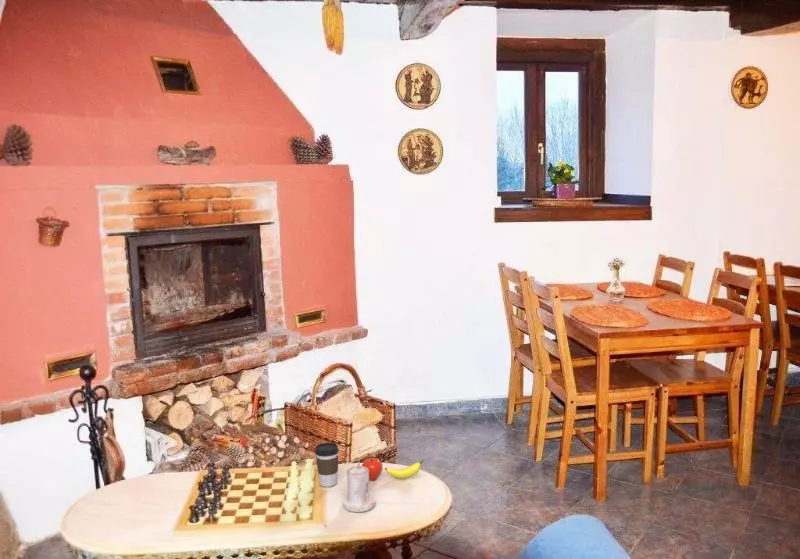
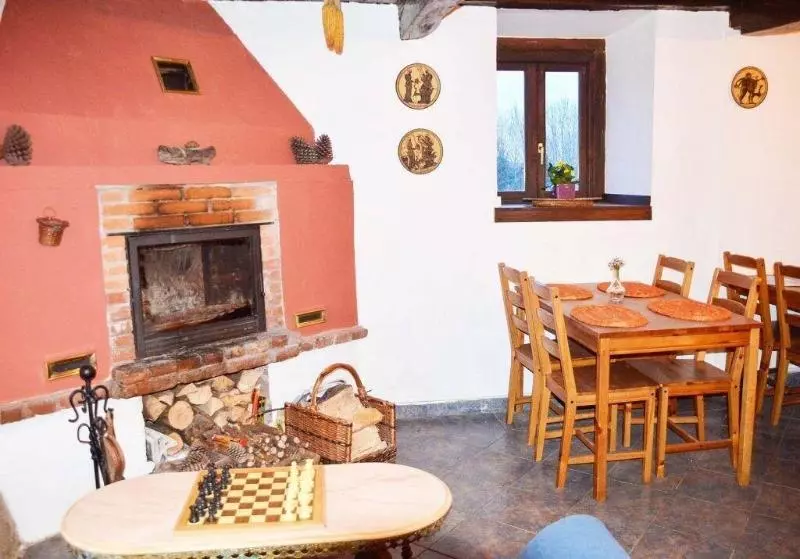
- fruit [361,452,425,482]
- candle [342,462,377,513]
- coffee cup [314,442,340,488]
